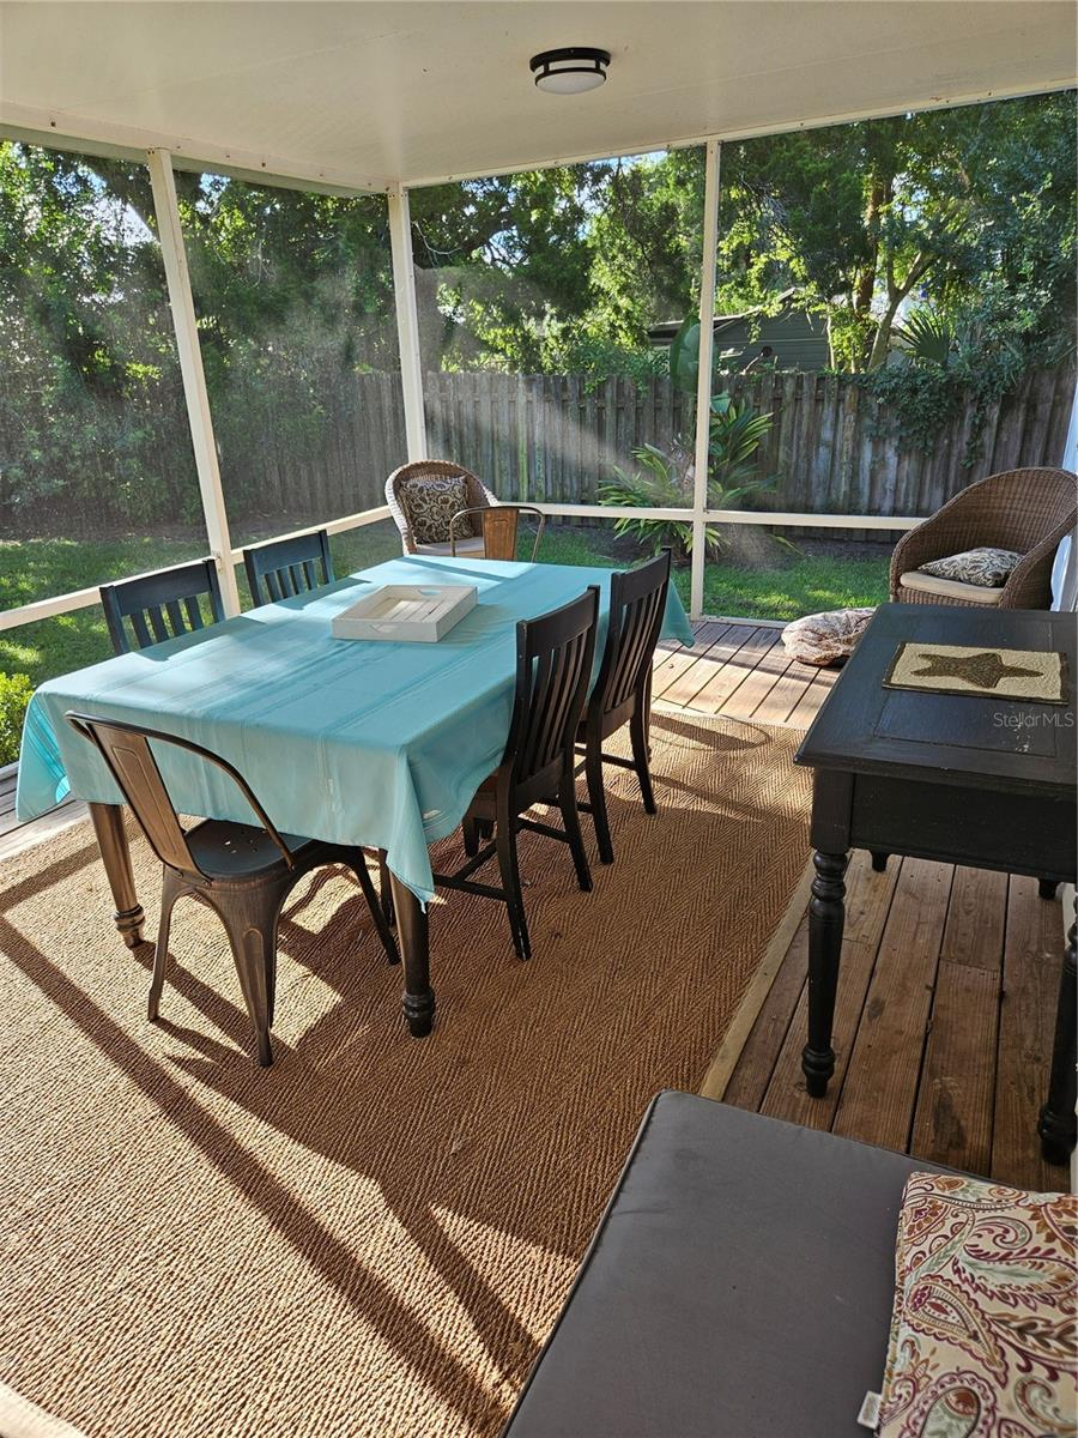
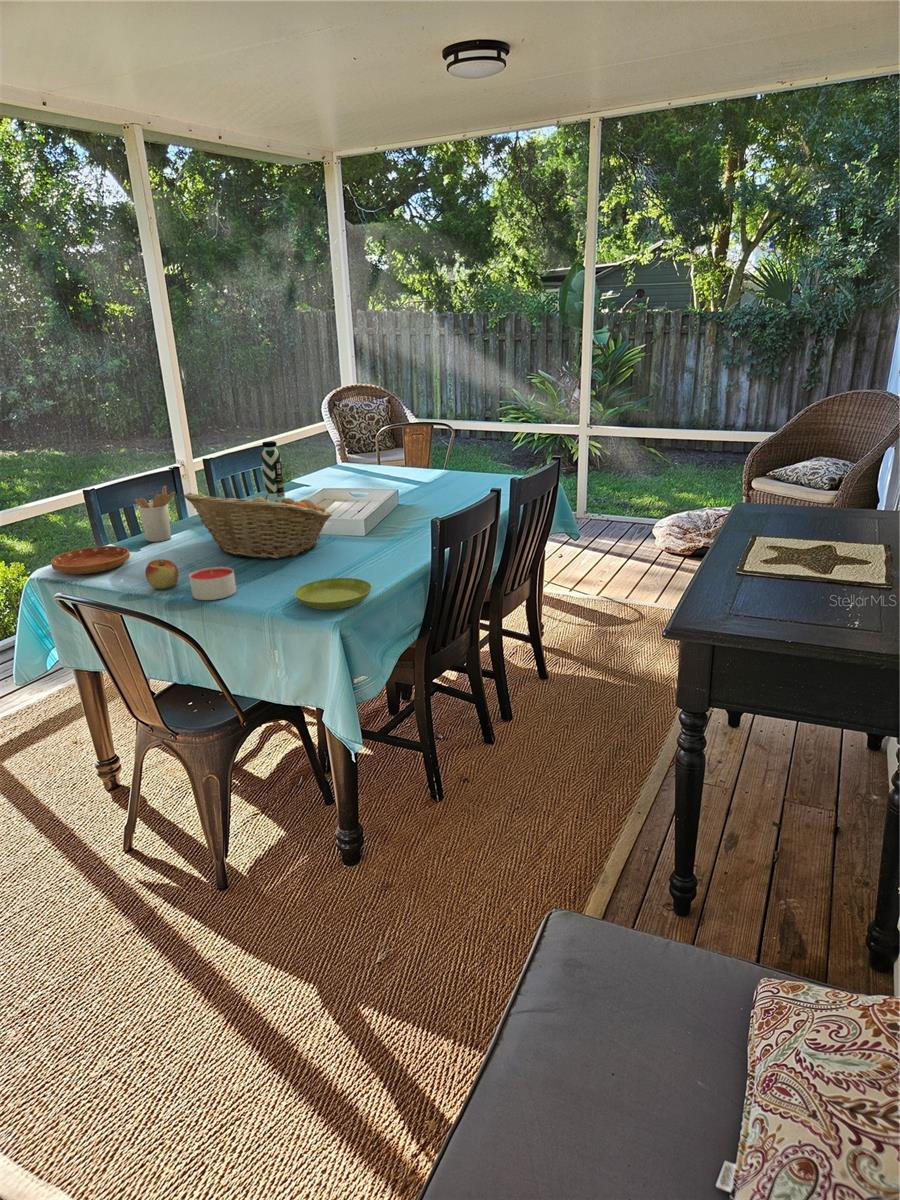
+ saucer [50,545,131,575]
+ apple [144,558,180,590]
+ saucer [294,577,373,611]
+ candle [188,566,237,601]
+ fruit basket [183,490,333,560]
+ water bottle [260,440,286,503]
+ utensil holder [134,485,176,543]
